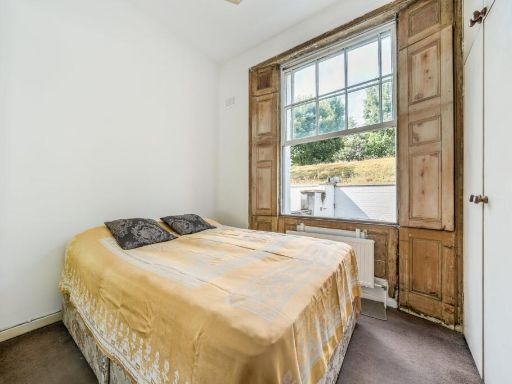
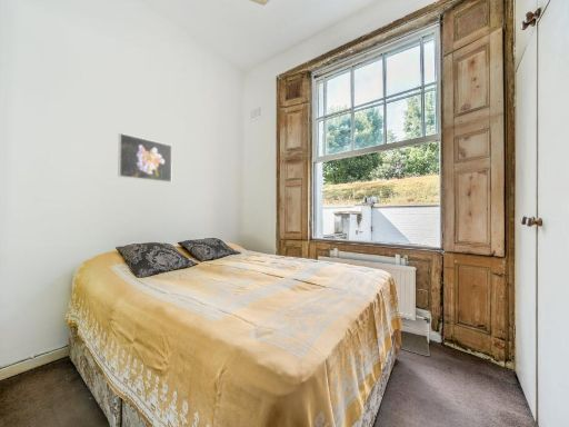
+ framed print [117,132,173,183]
